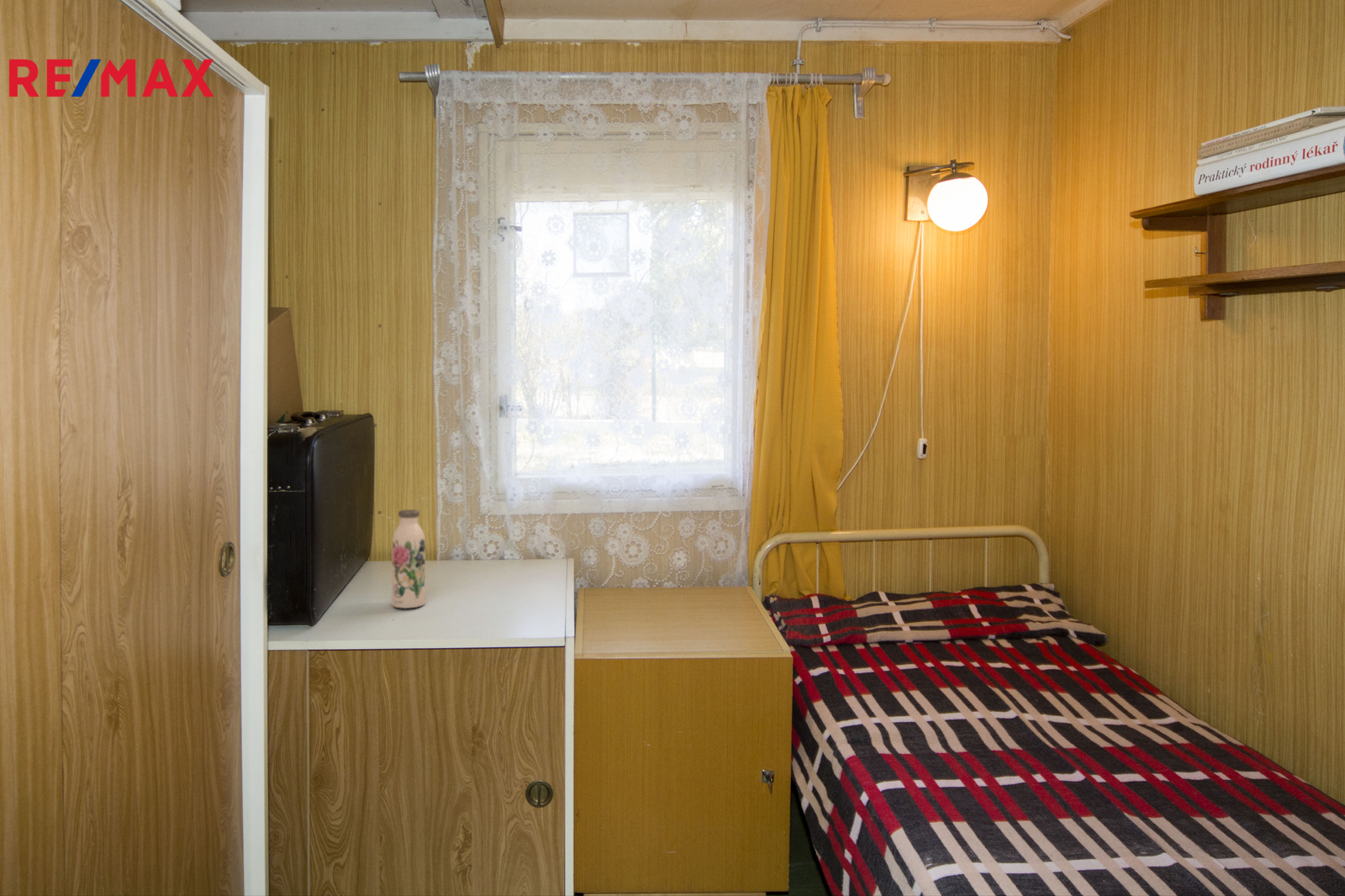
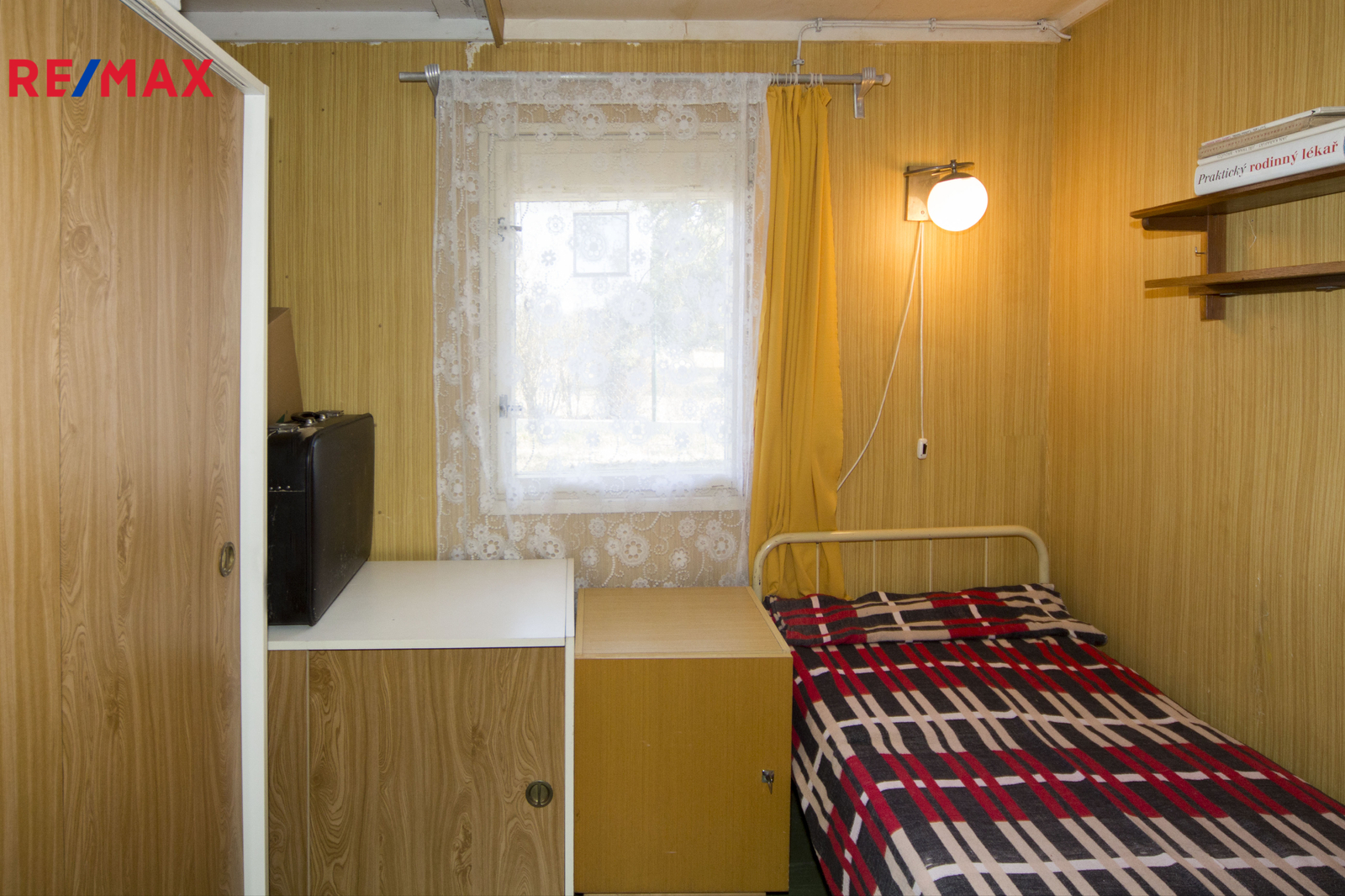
- water bottle [391,509,426,609]
